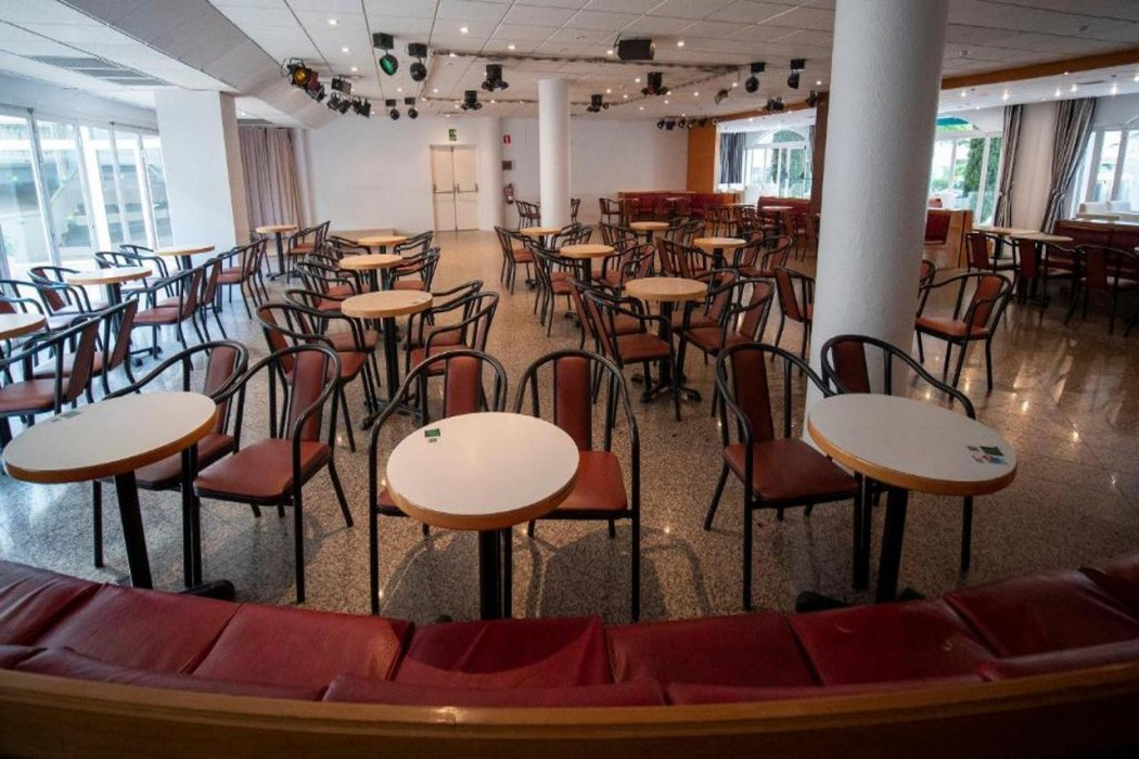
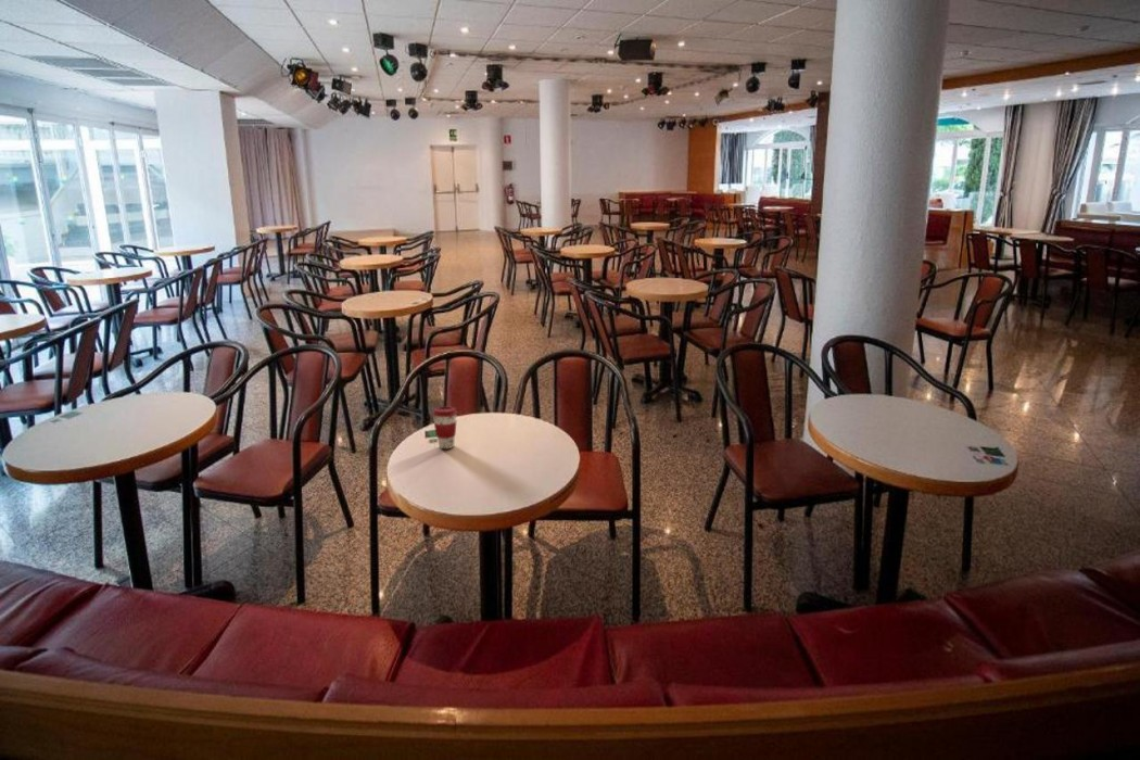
+ coffee cup [431,405,458,449]
